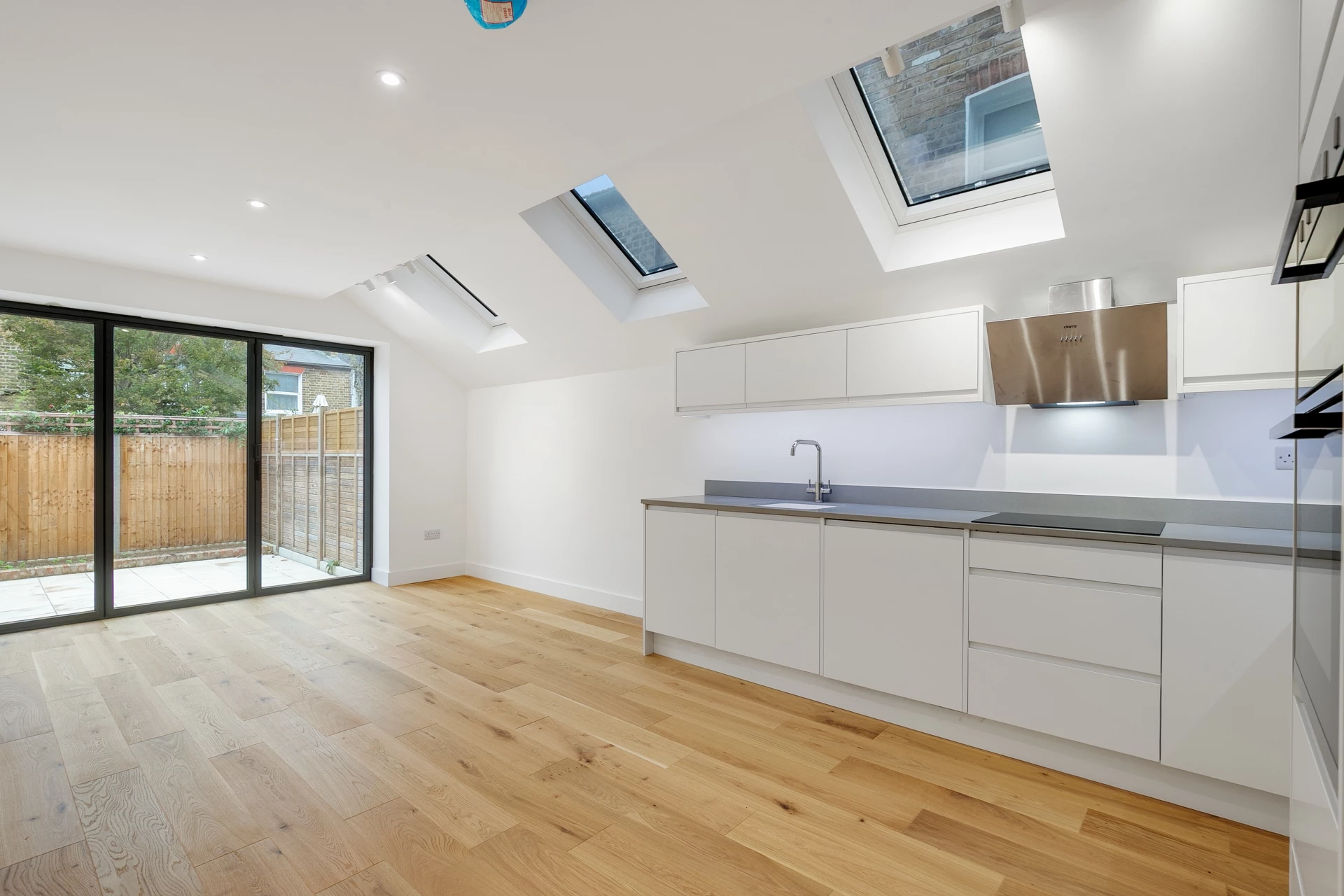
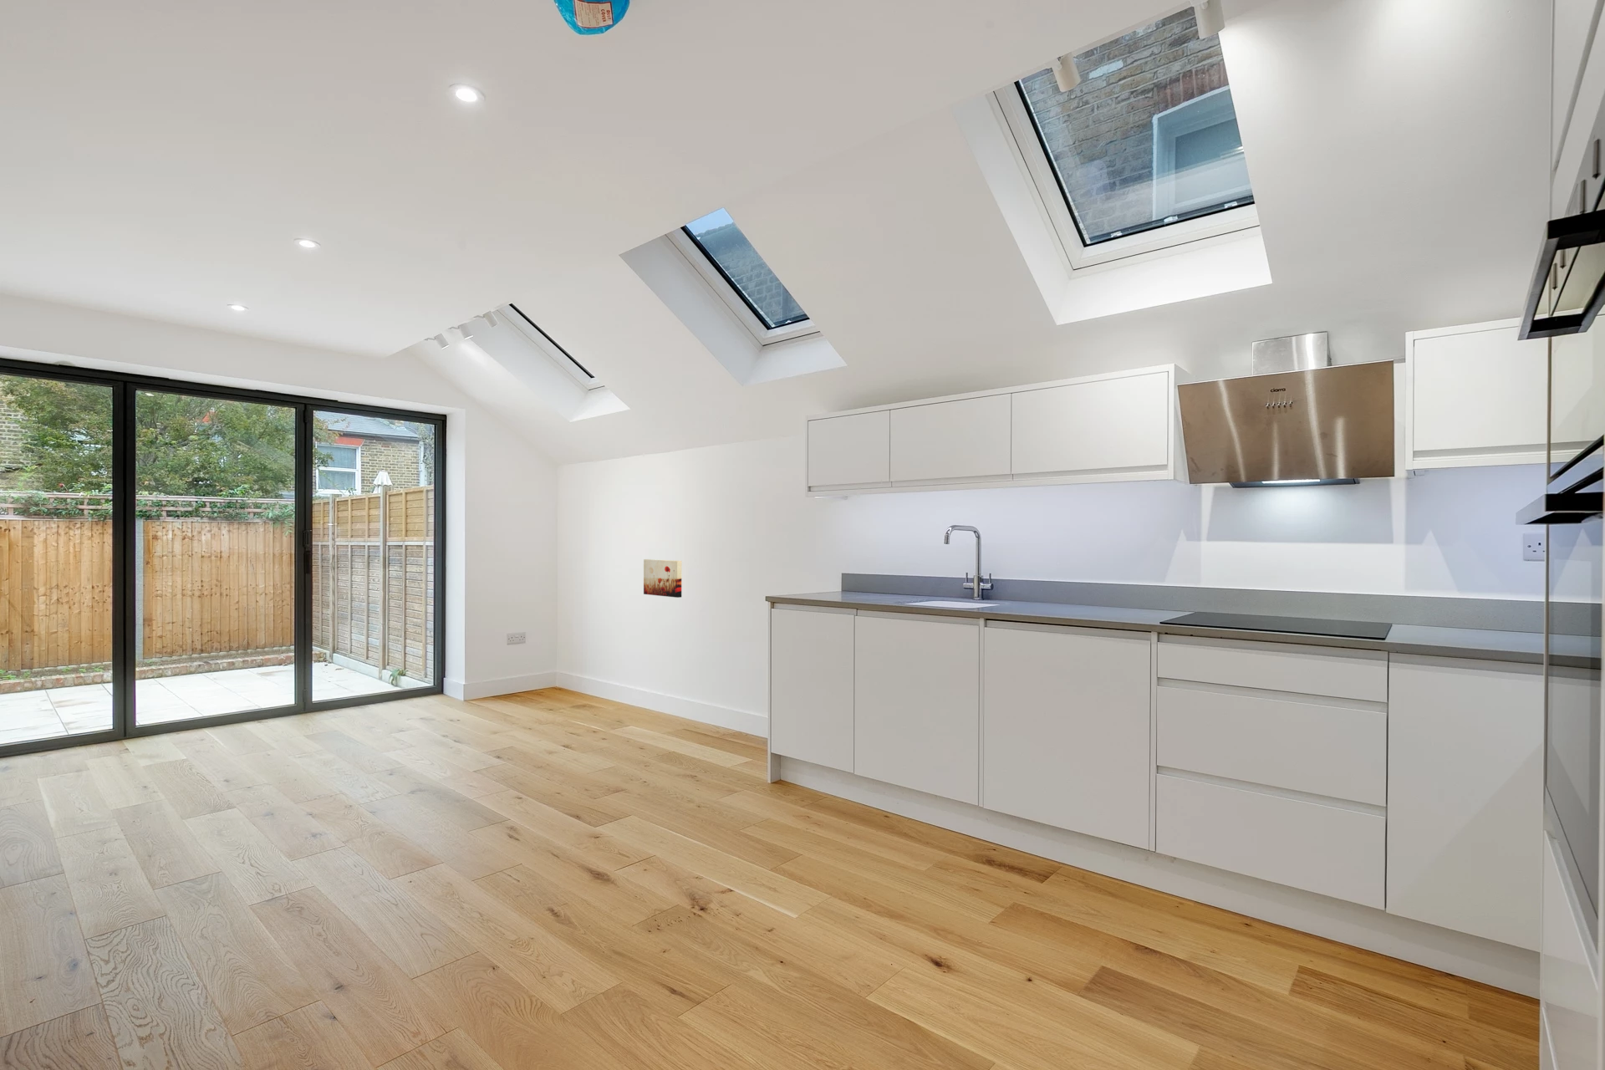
+ wall art [642,559,682,598]
